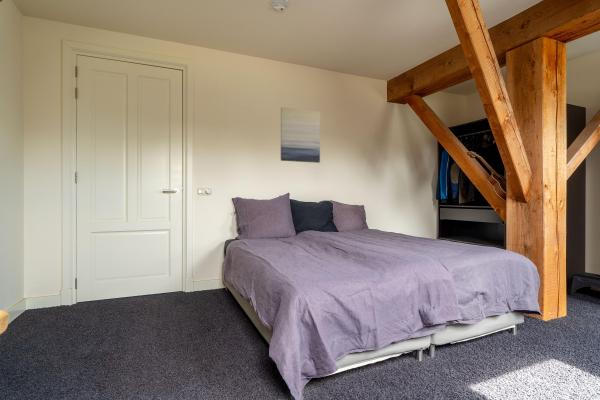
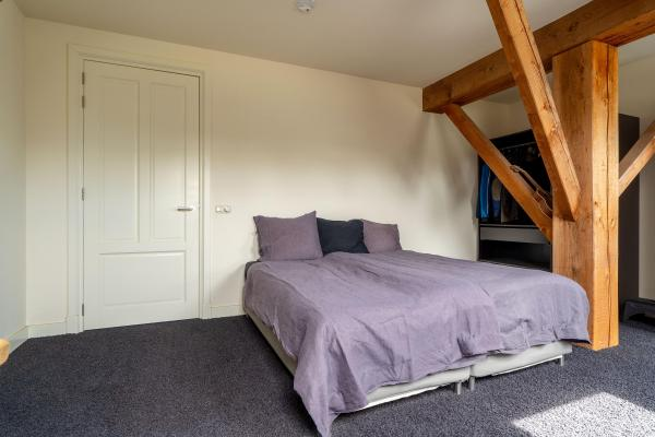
- wall art [280,106,321,164]
